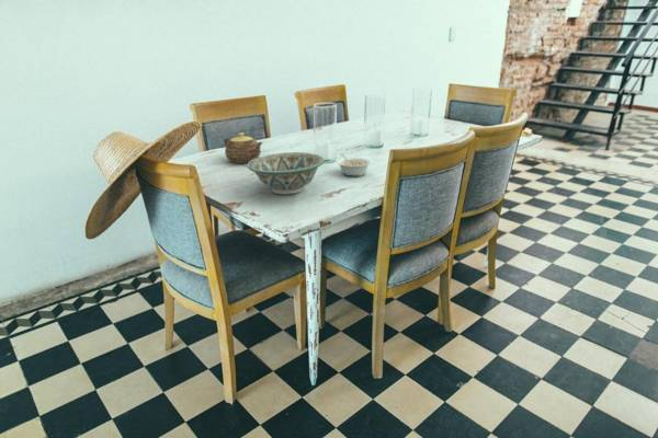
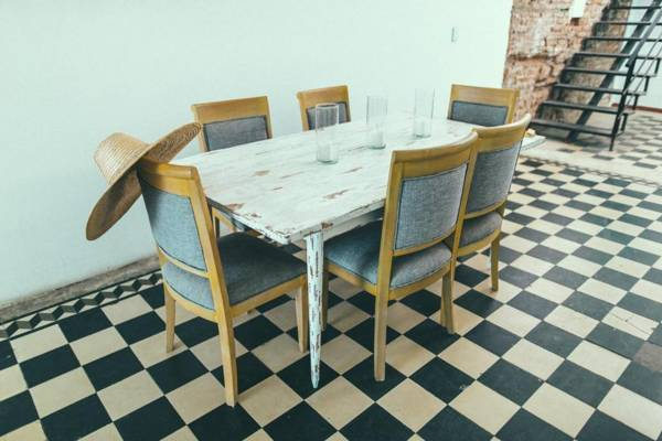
- decorative bowl [246,151,326,195]
- teapot [223,131,263,164]
- legume [336,153,372,177]
